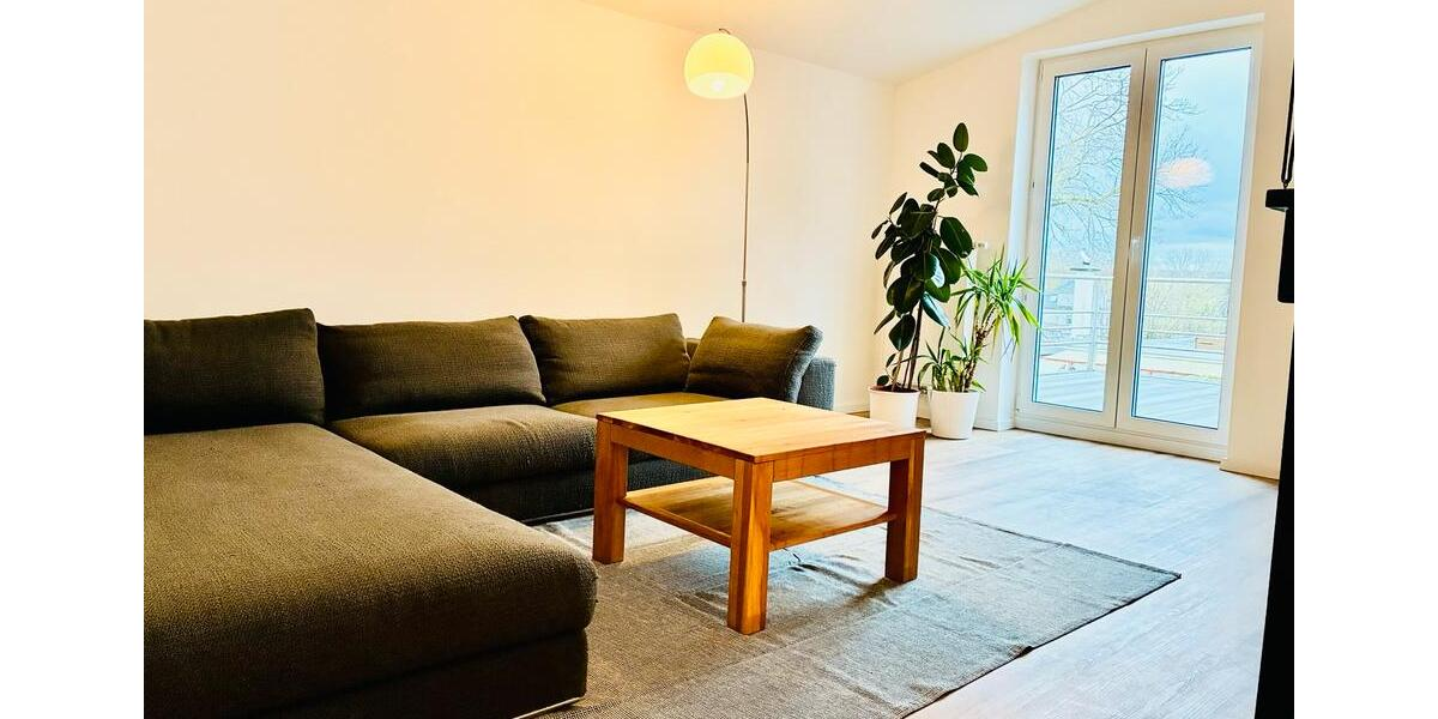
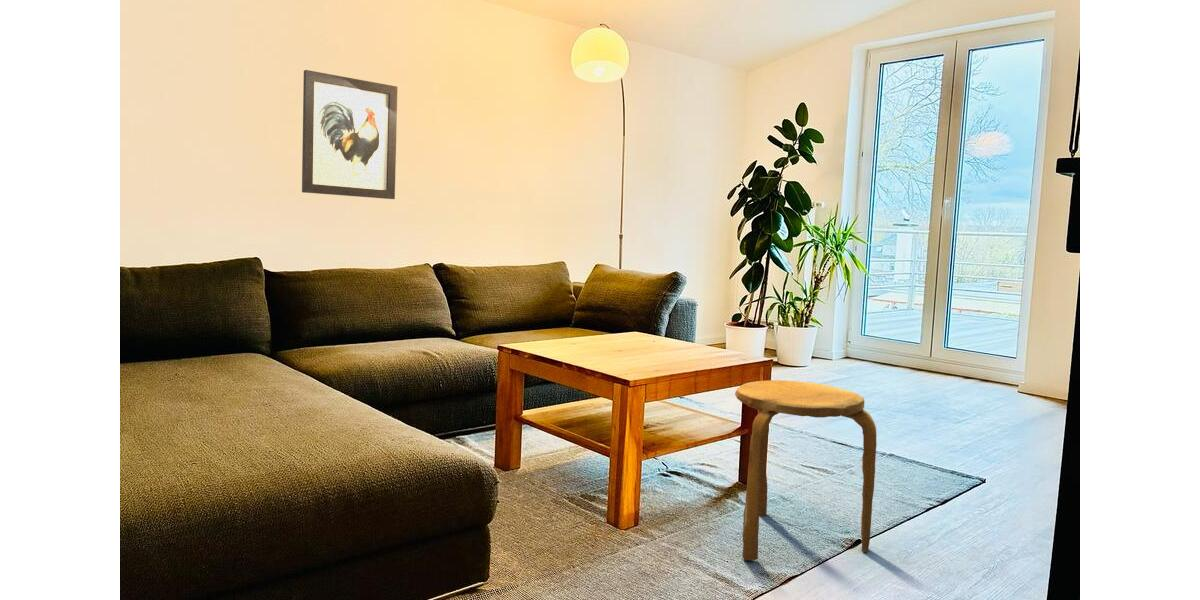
+ wall art [301,69,399,200]
+ stool [734,379,877,561]
